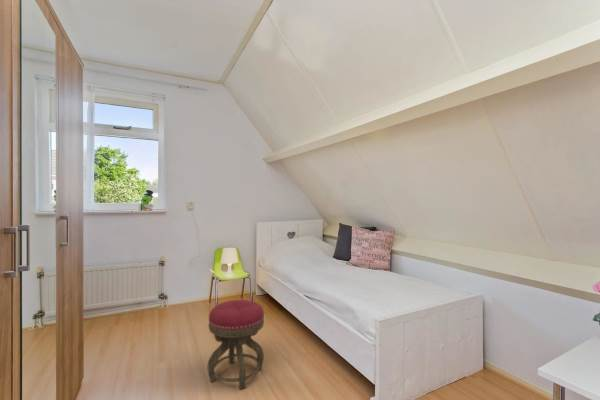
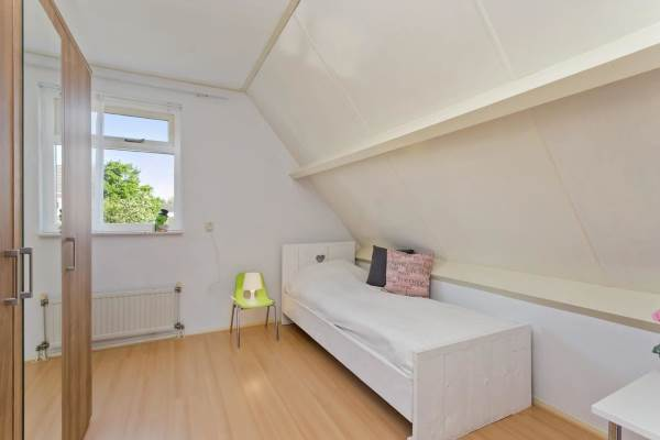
- stool [206,299,265,390]
